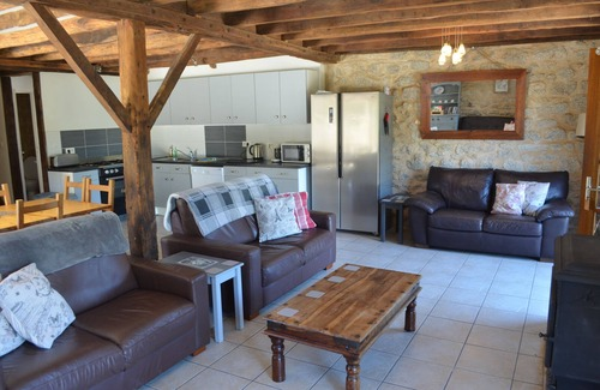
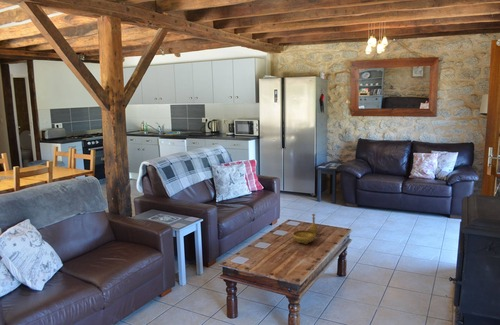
+ decorative bowl [291,213,319,245]
